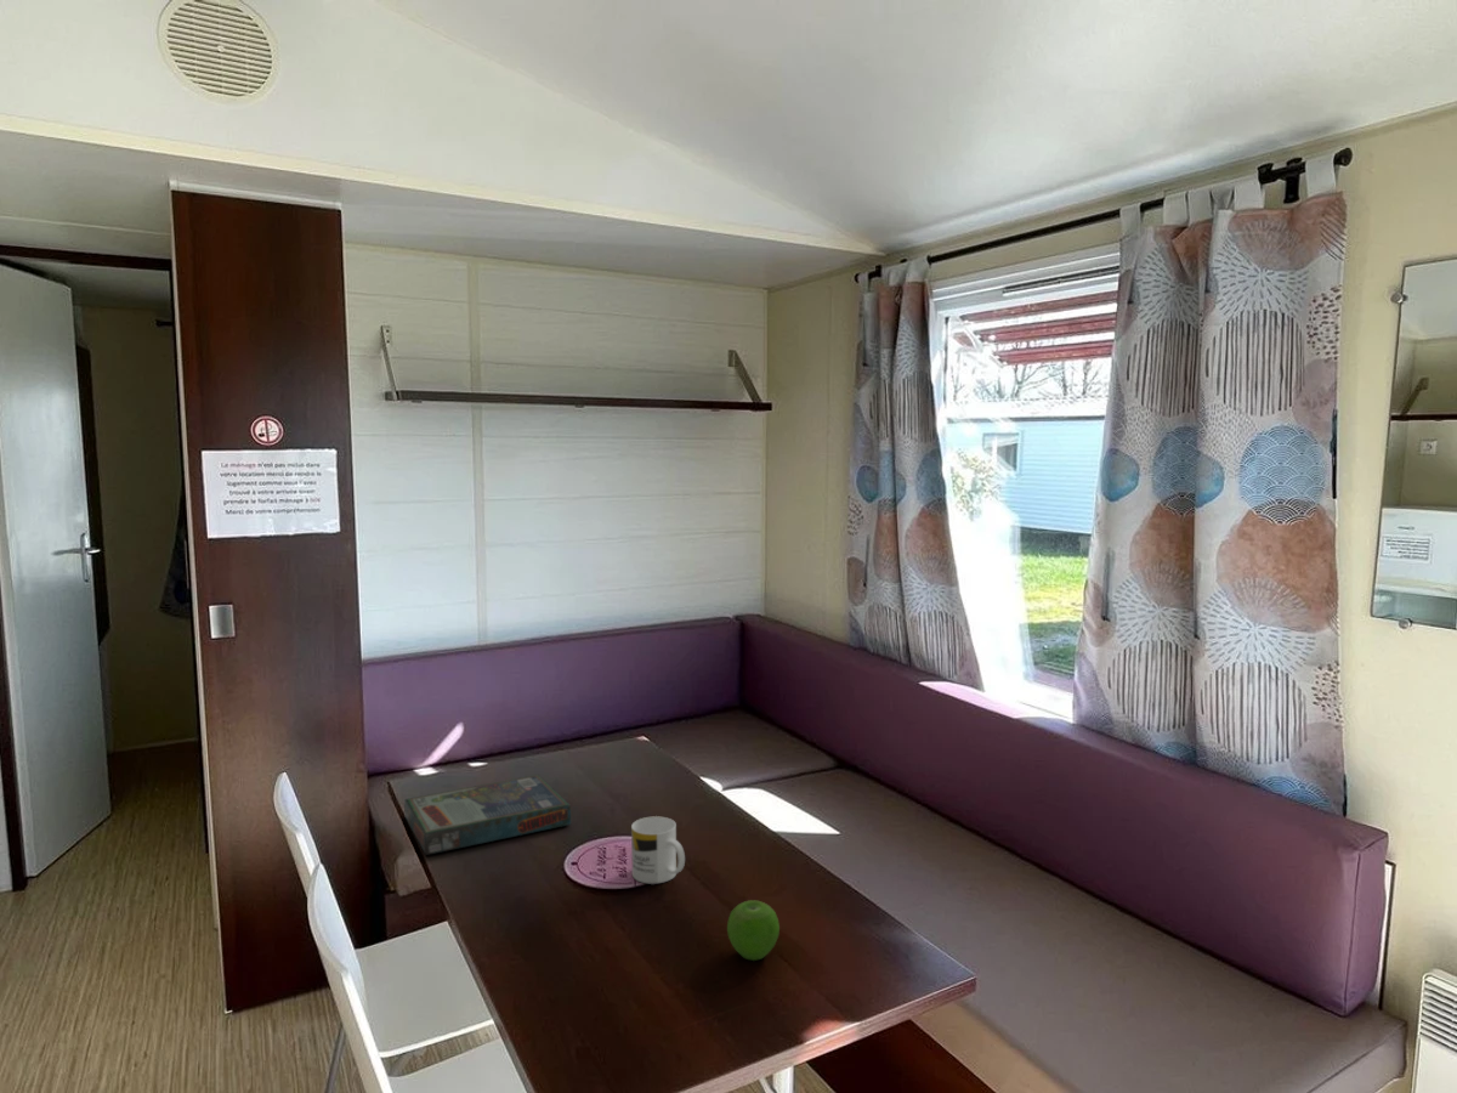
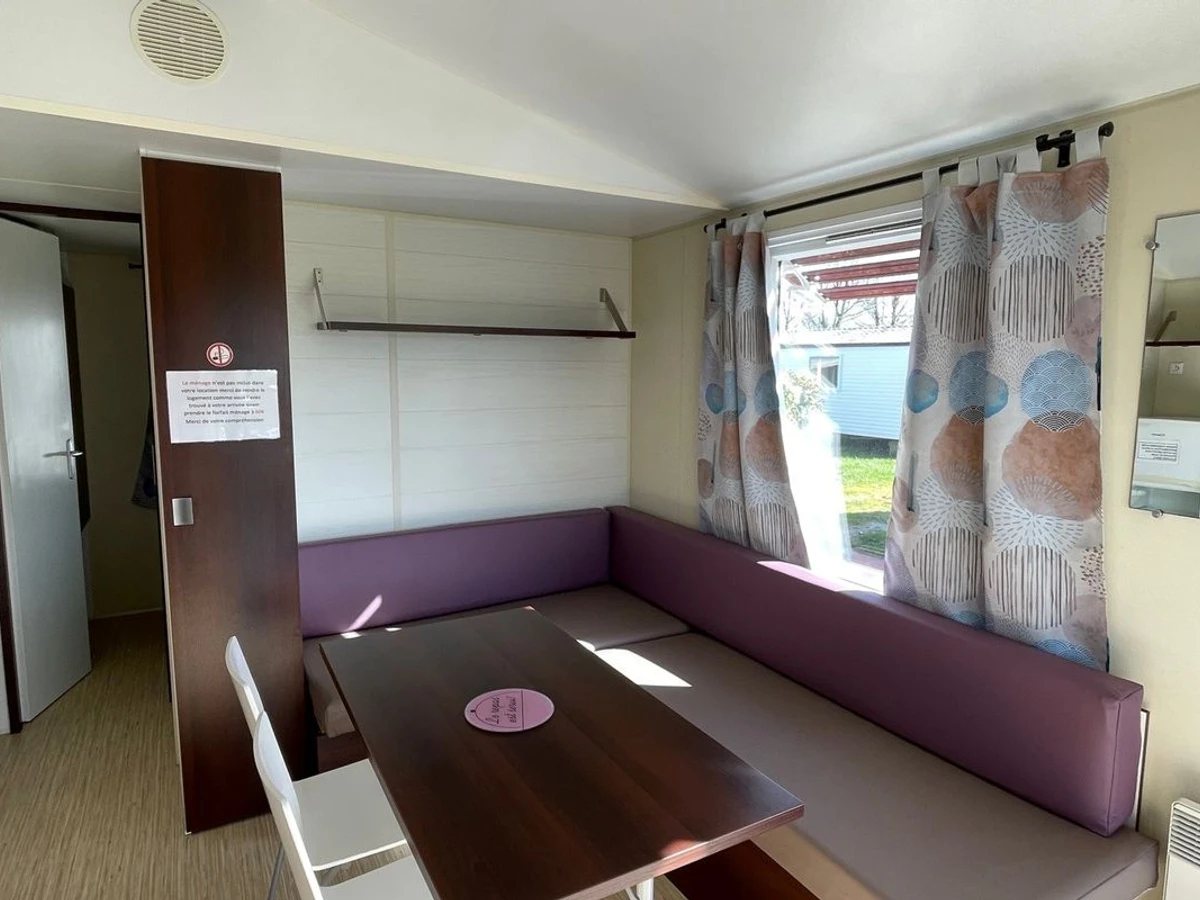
- mug [630,815,686,885]
- fruit [726,899,781,962]
- board game [403,774,572,856]
